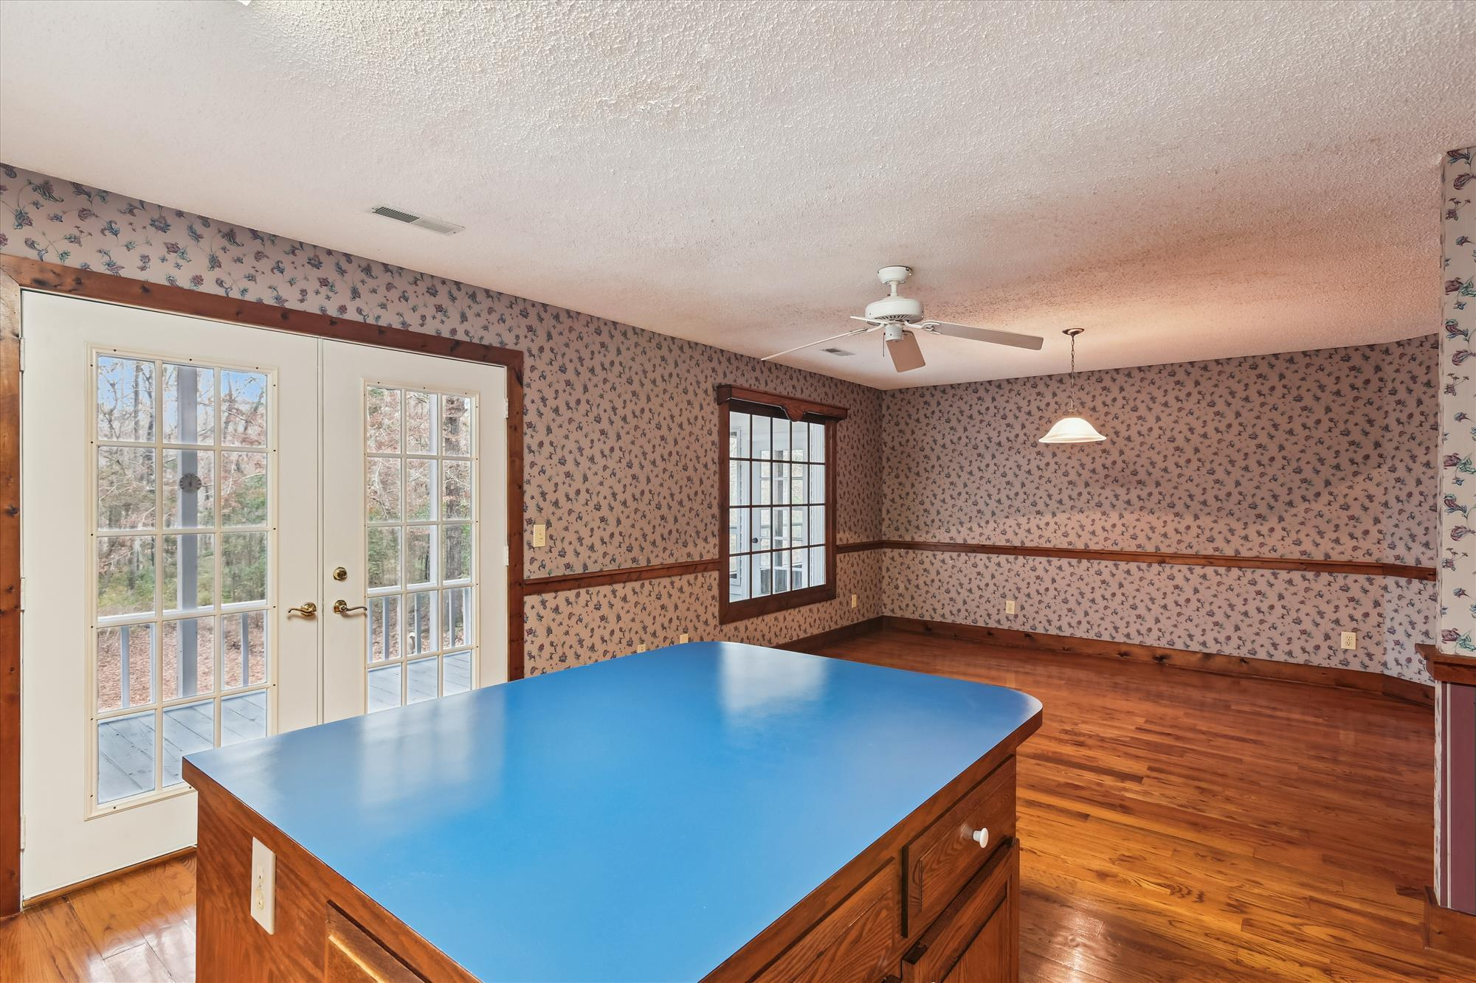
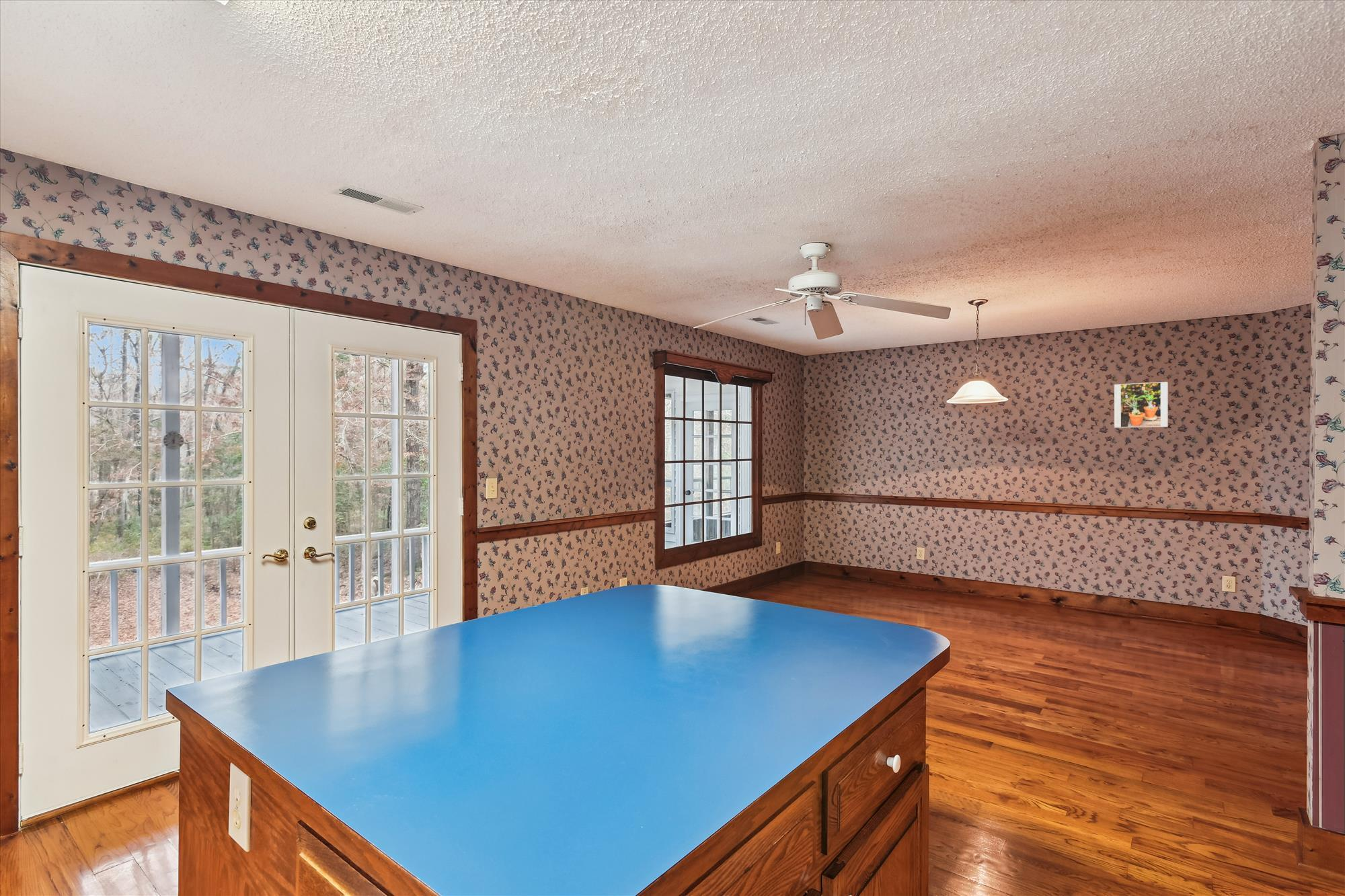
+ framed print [1114,381,1169,428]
